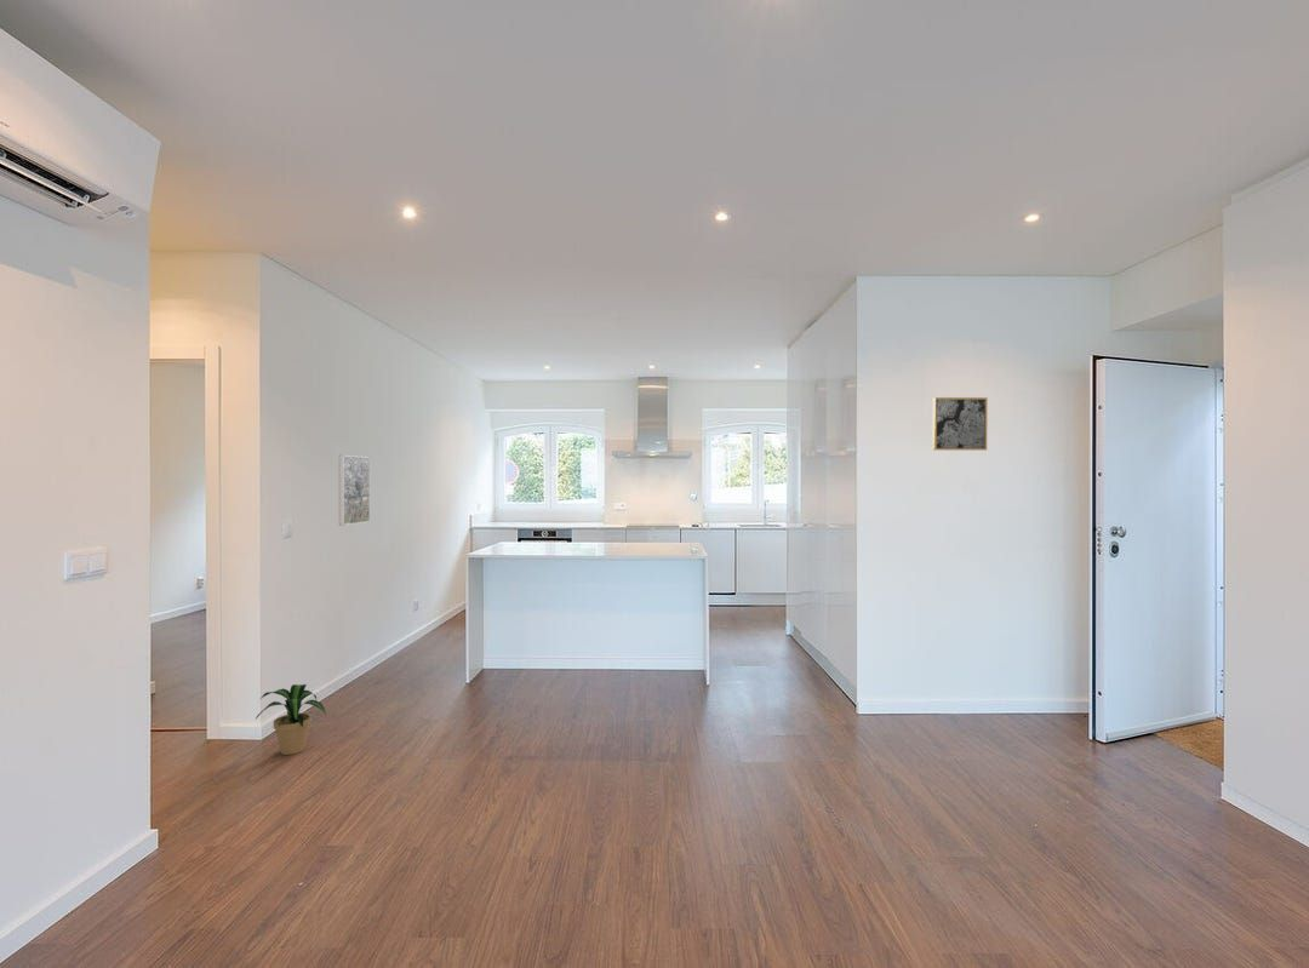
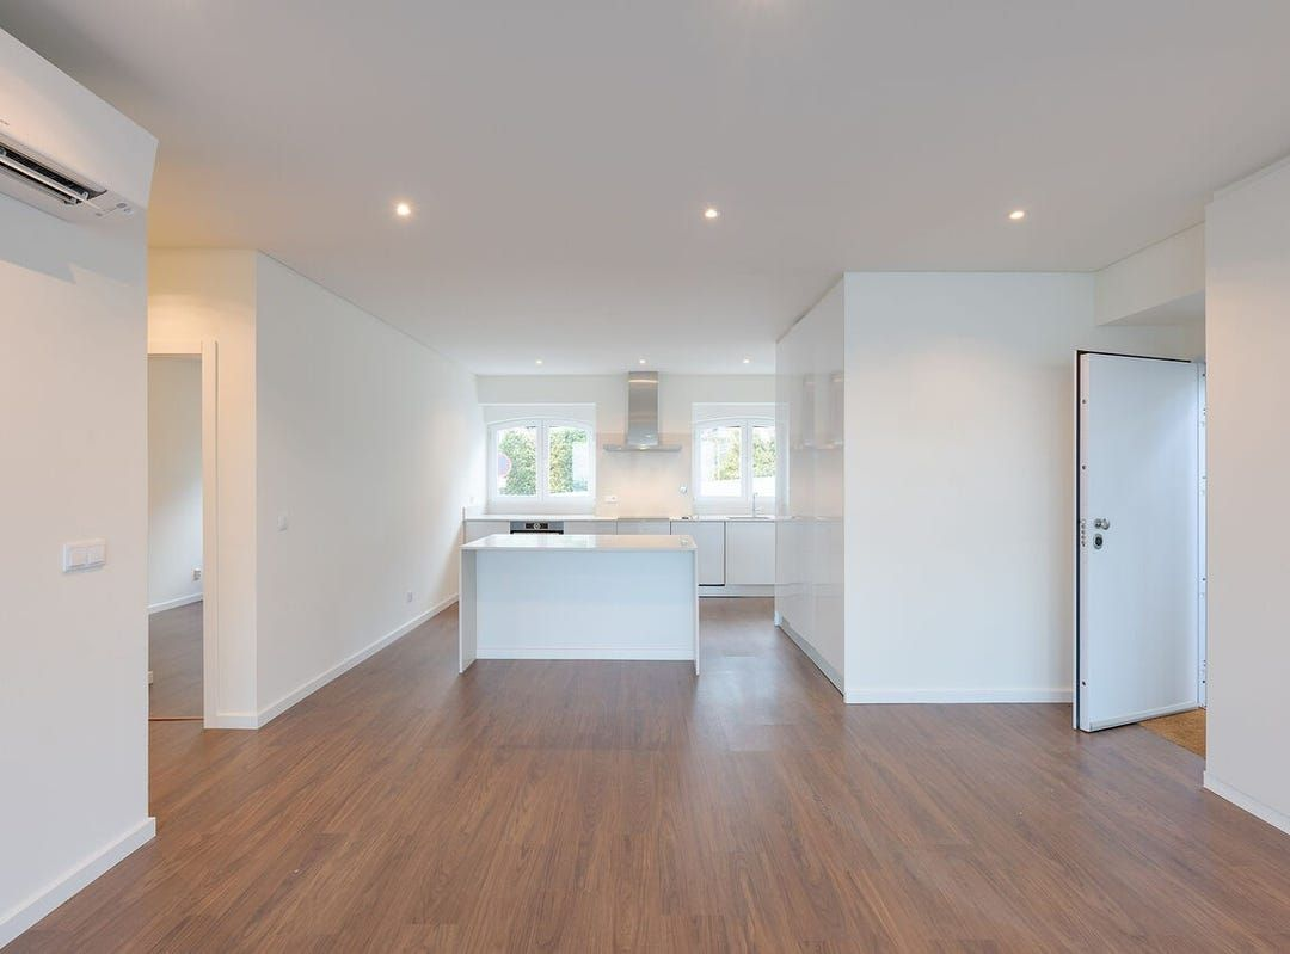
- potted plant [255,683,327,756]
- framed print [338,454,371,527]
- wall art [932,396,989,452]
